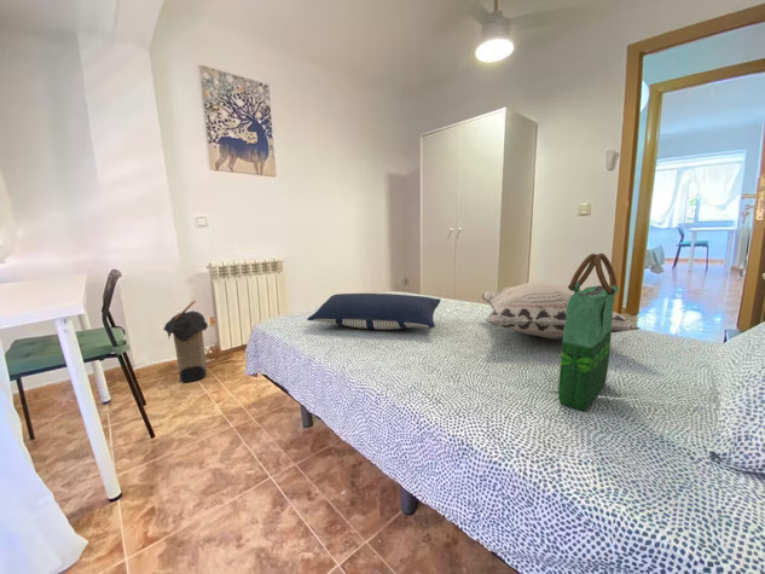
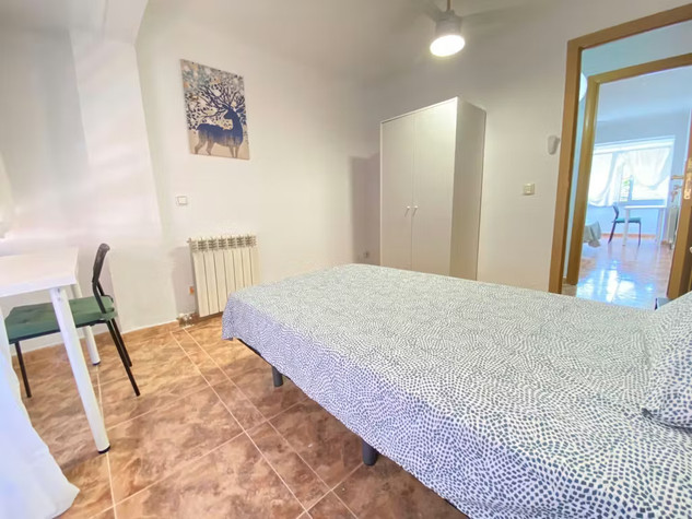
- laundry hamper [162,300,209,383]
- pillow [306,292,441,331]
- tote bag [557,253,620,412]
- decorative pillow [480,280,641,340]
